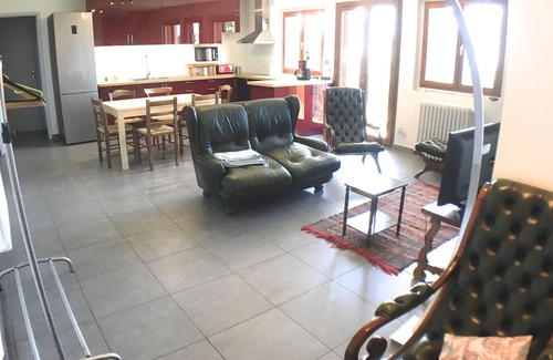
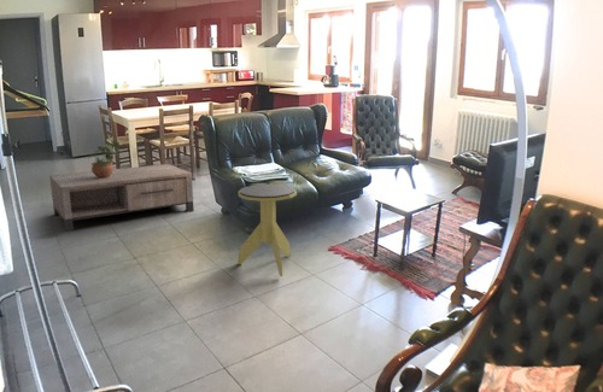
+ coffee table [48,163,195,232]
+ potted plant [87,140,122,179]
+ side table [236,183,298,277]
